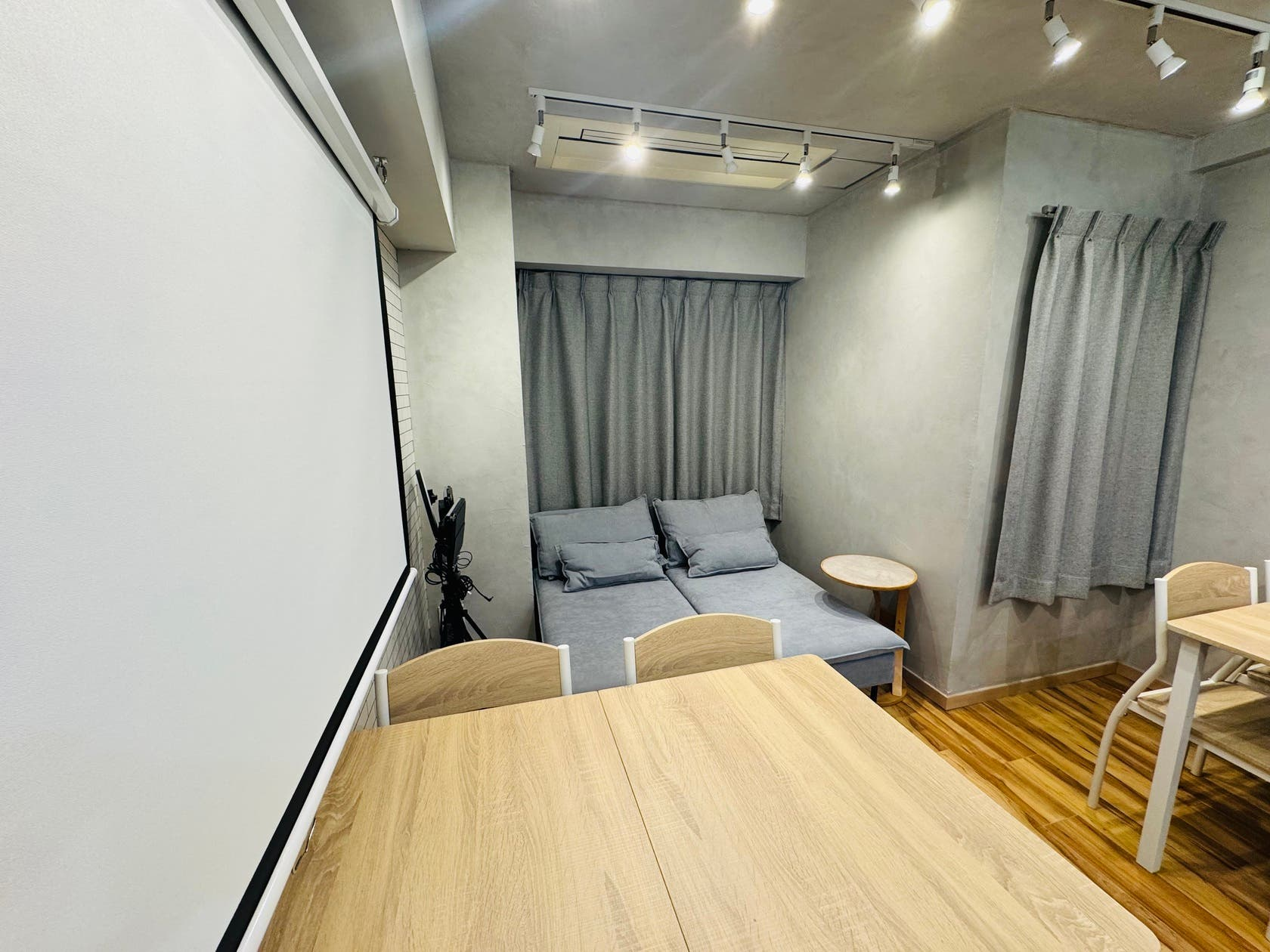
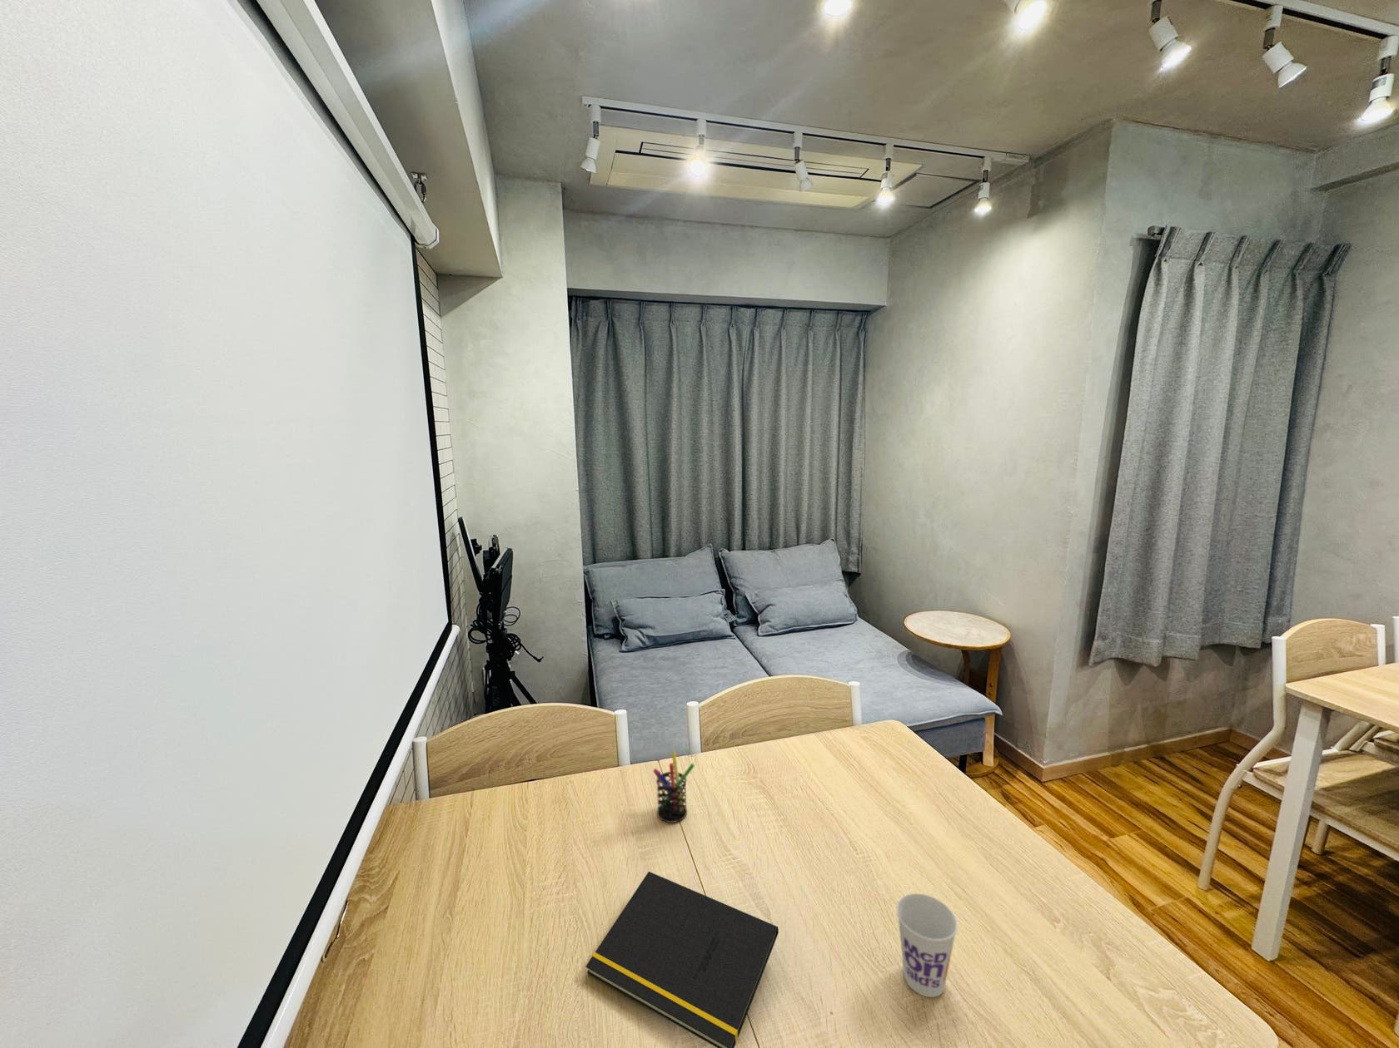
+ notepad [585,871,780,1048]
+ pen holder [653,751,695,823]
+ cup [896,893,958,998]
